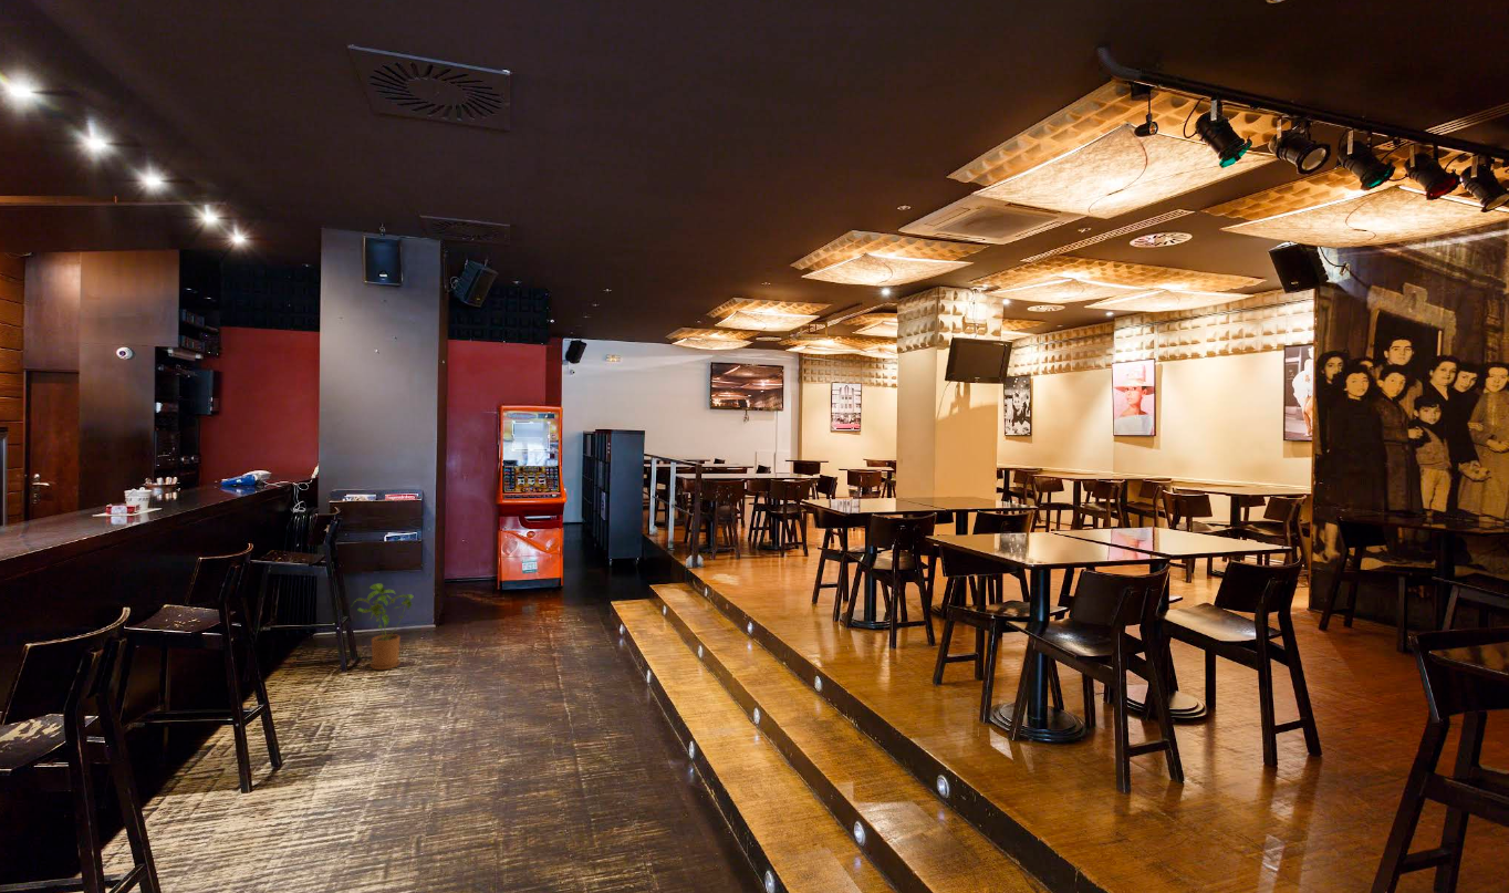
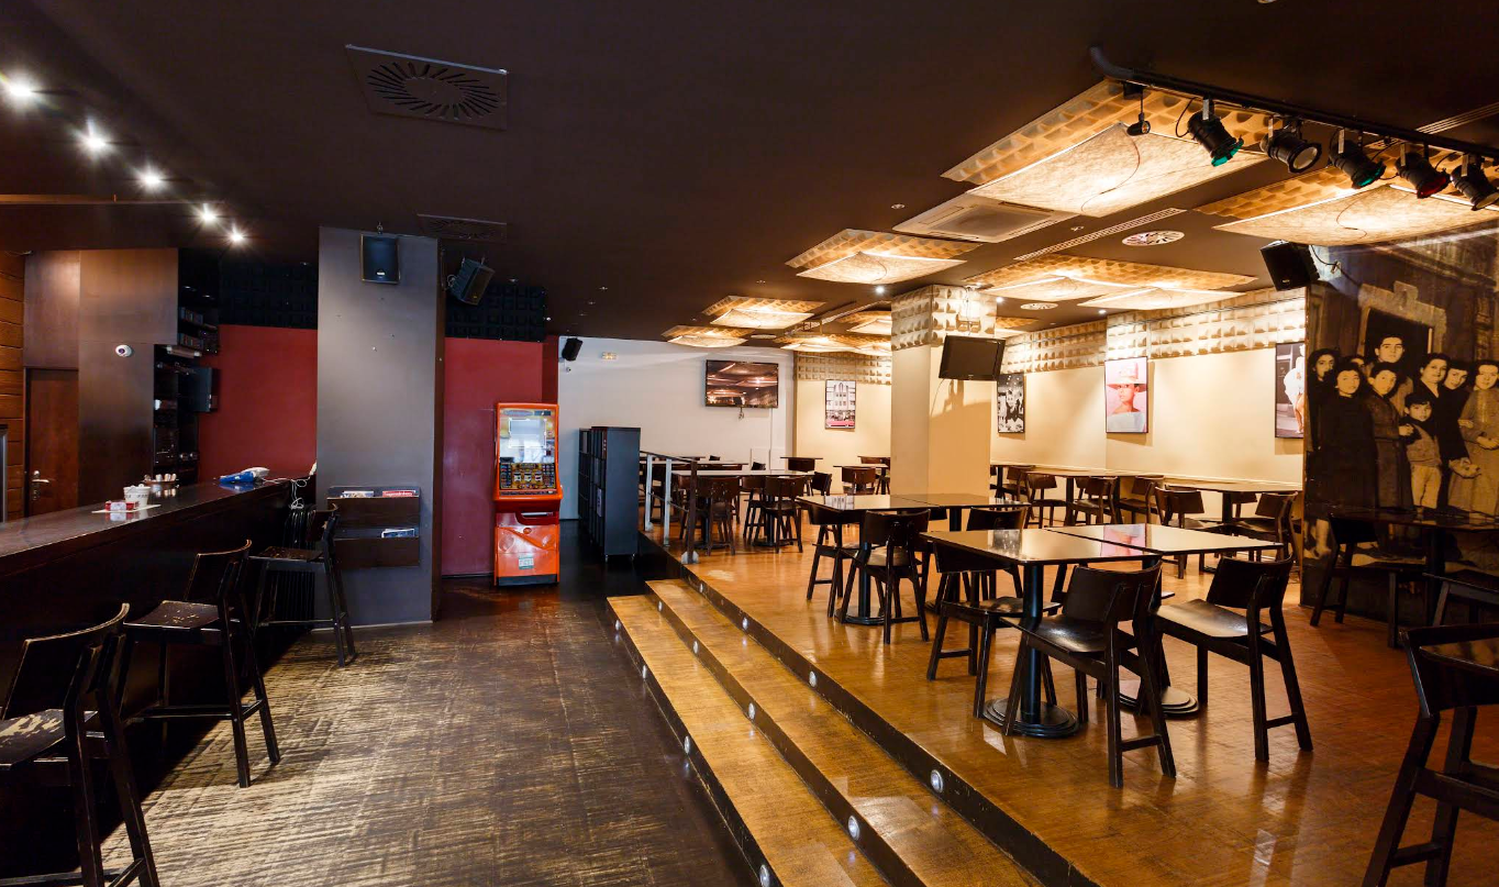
- house plant [351,582,414,671]
